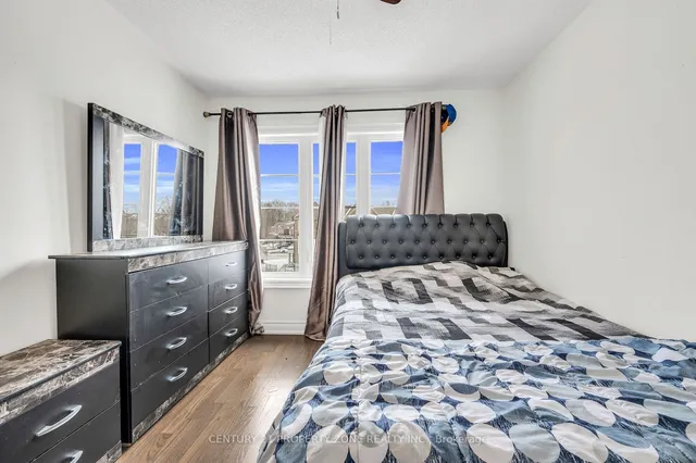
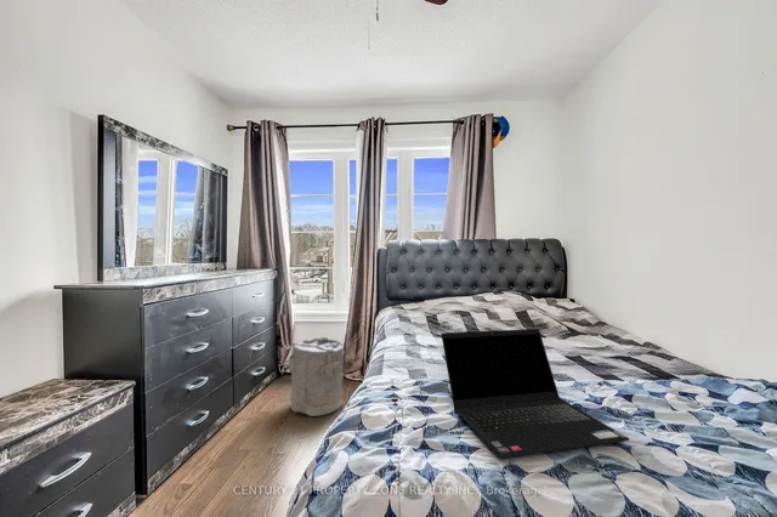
+ laundry hamper [277,336,345,417]
+ laptop computer [441,328,631,459]
